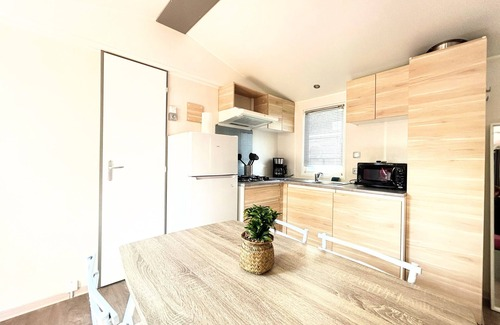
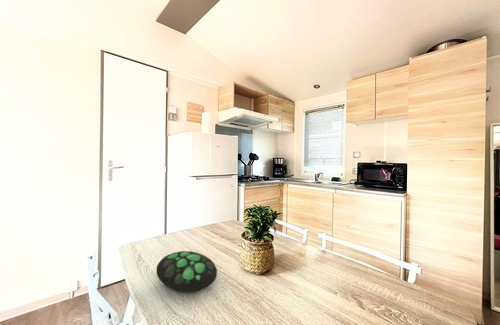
+ decorative egg [156,250,218,293]
